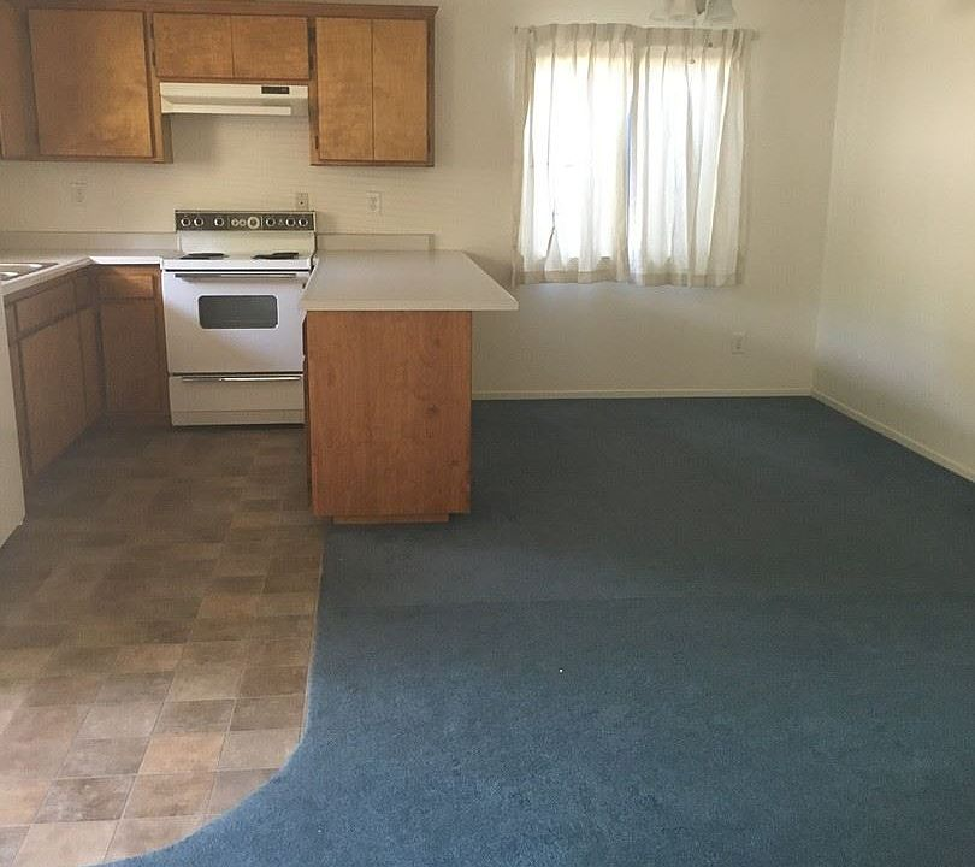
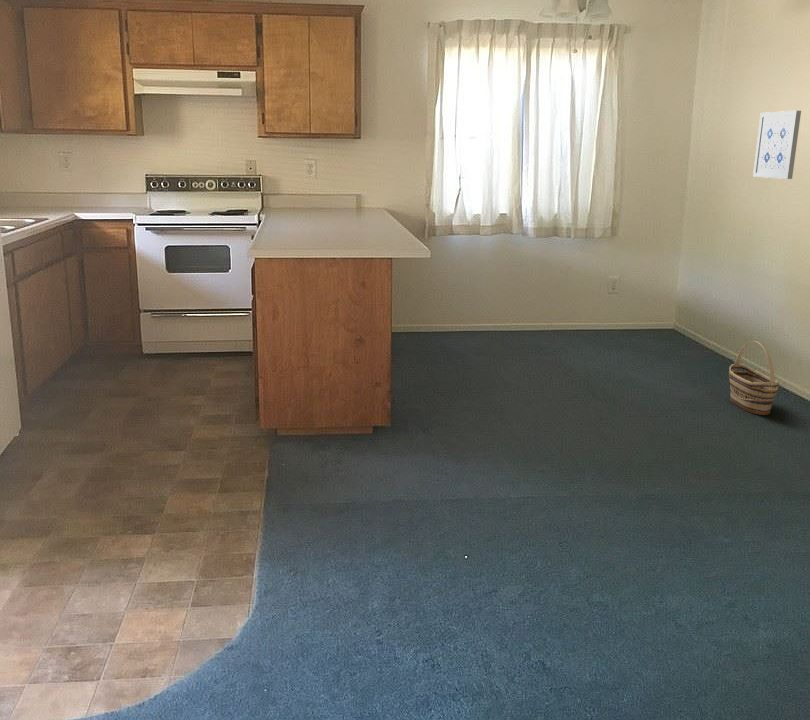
+ basket [728,340,780,416]
+ wall art [752,110,802,180]
